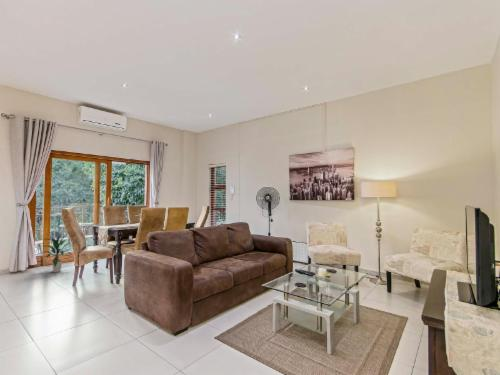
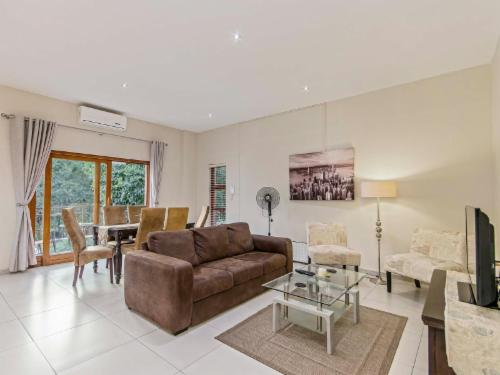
- indoor plant [39,233,73,273]
